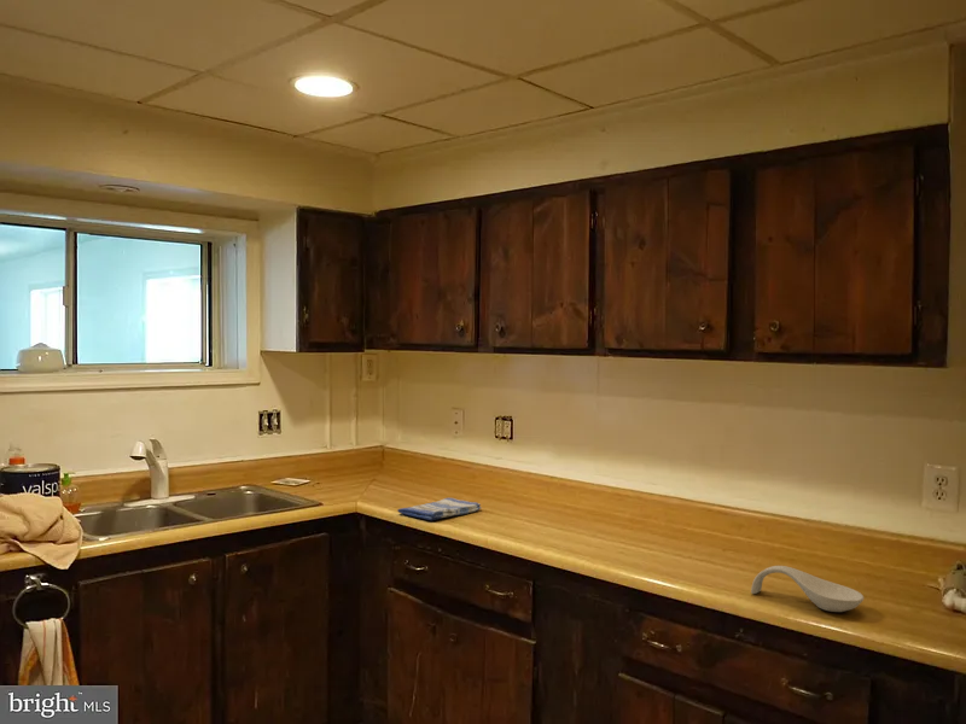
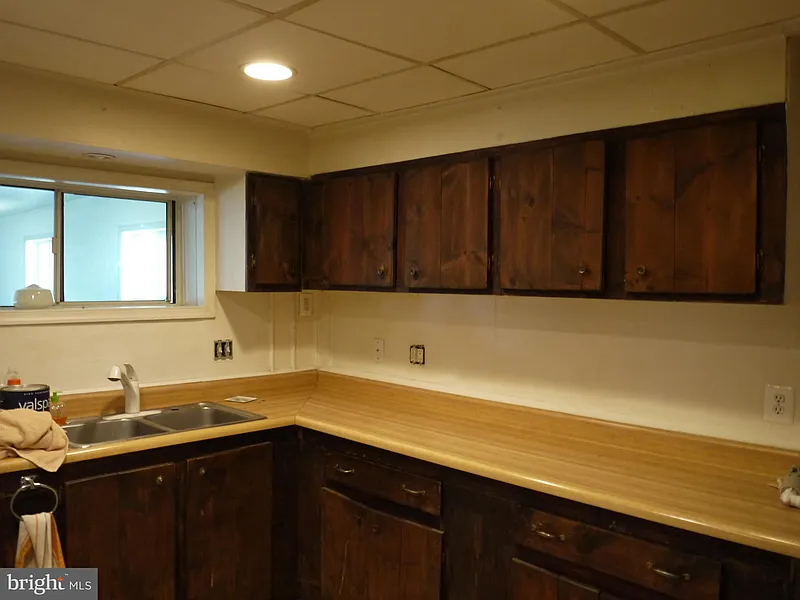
- dish towel [396,497,482,521]
- spoon rest [750,565,865,613]
